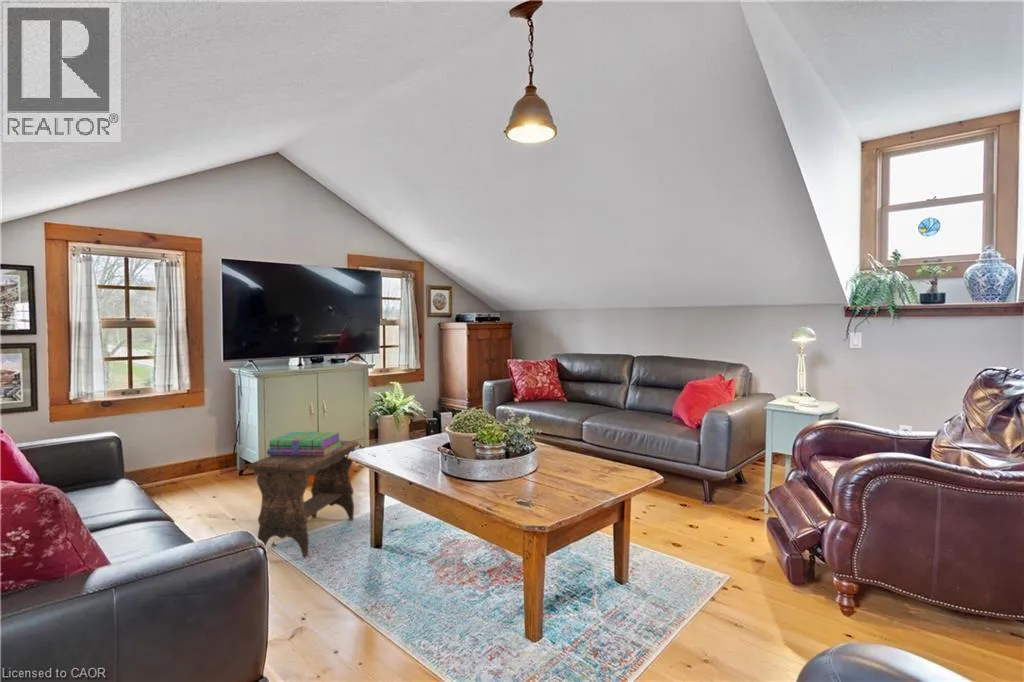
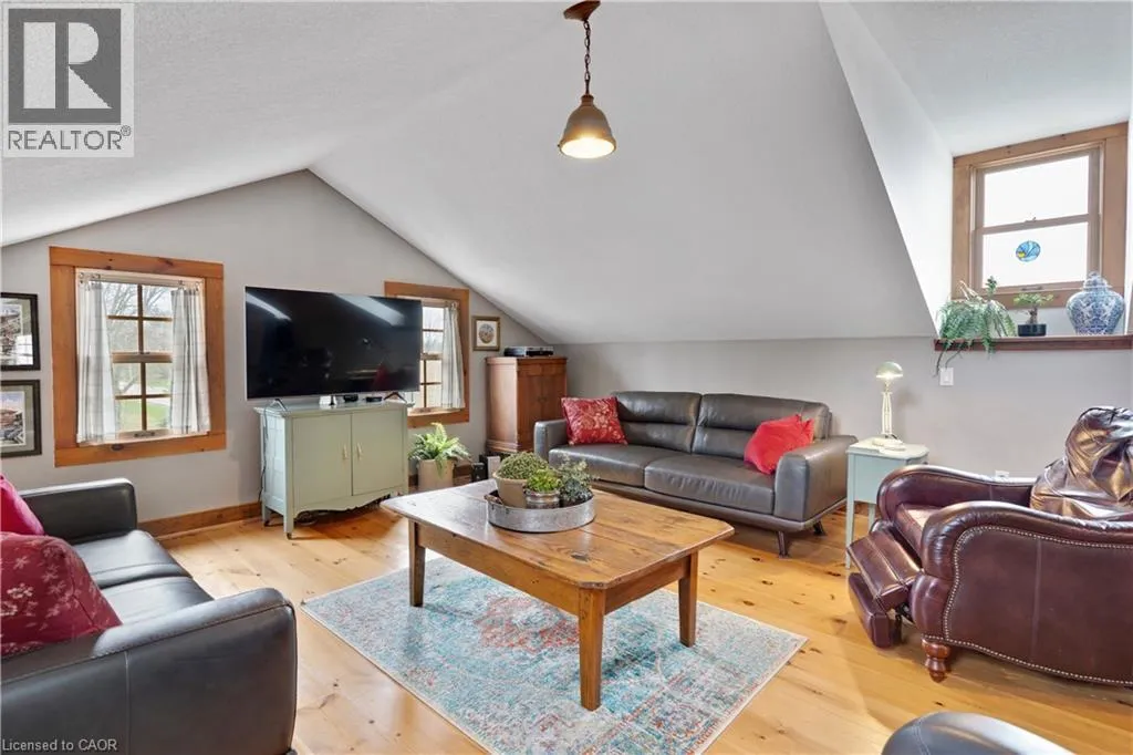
- footstool [247,440,360,559]
- stack of books [266,431,343,457]
